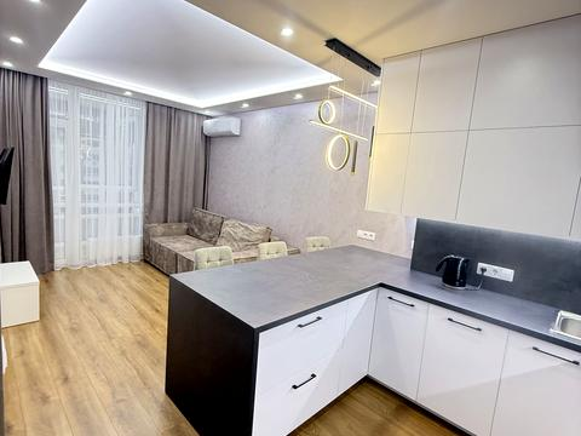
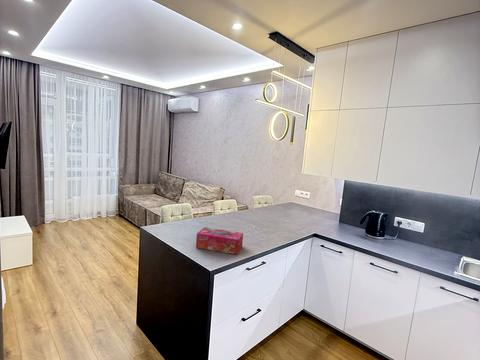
+ tissue box [195,226,244,255]
